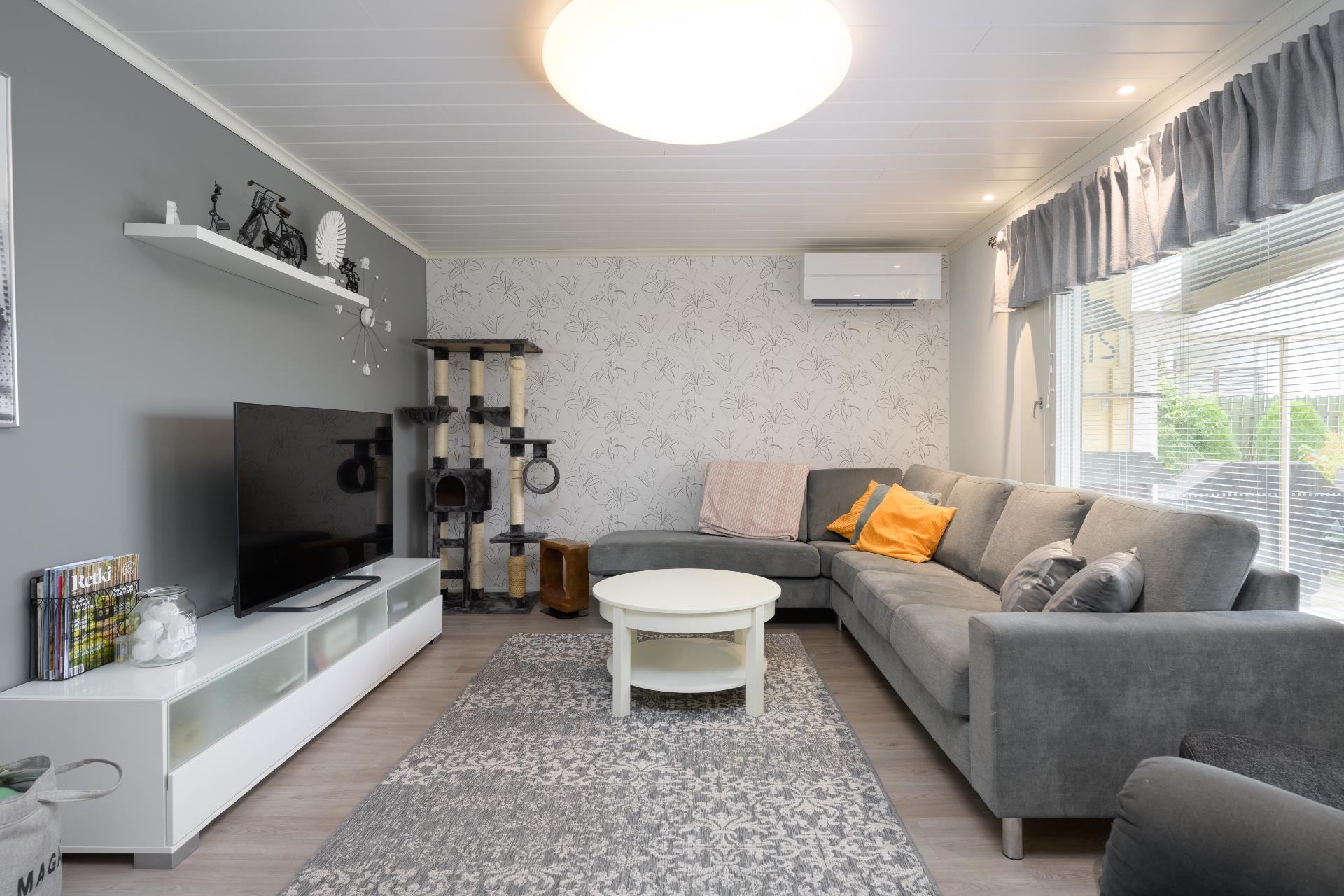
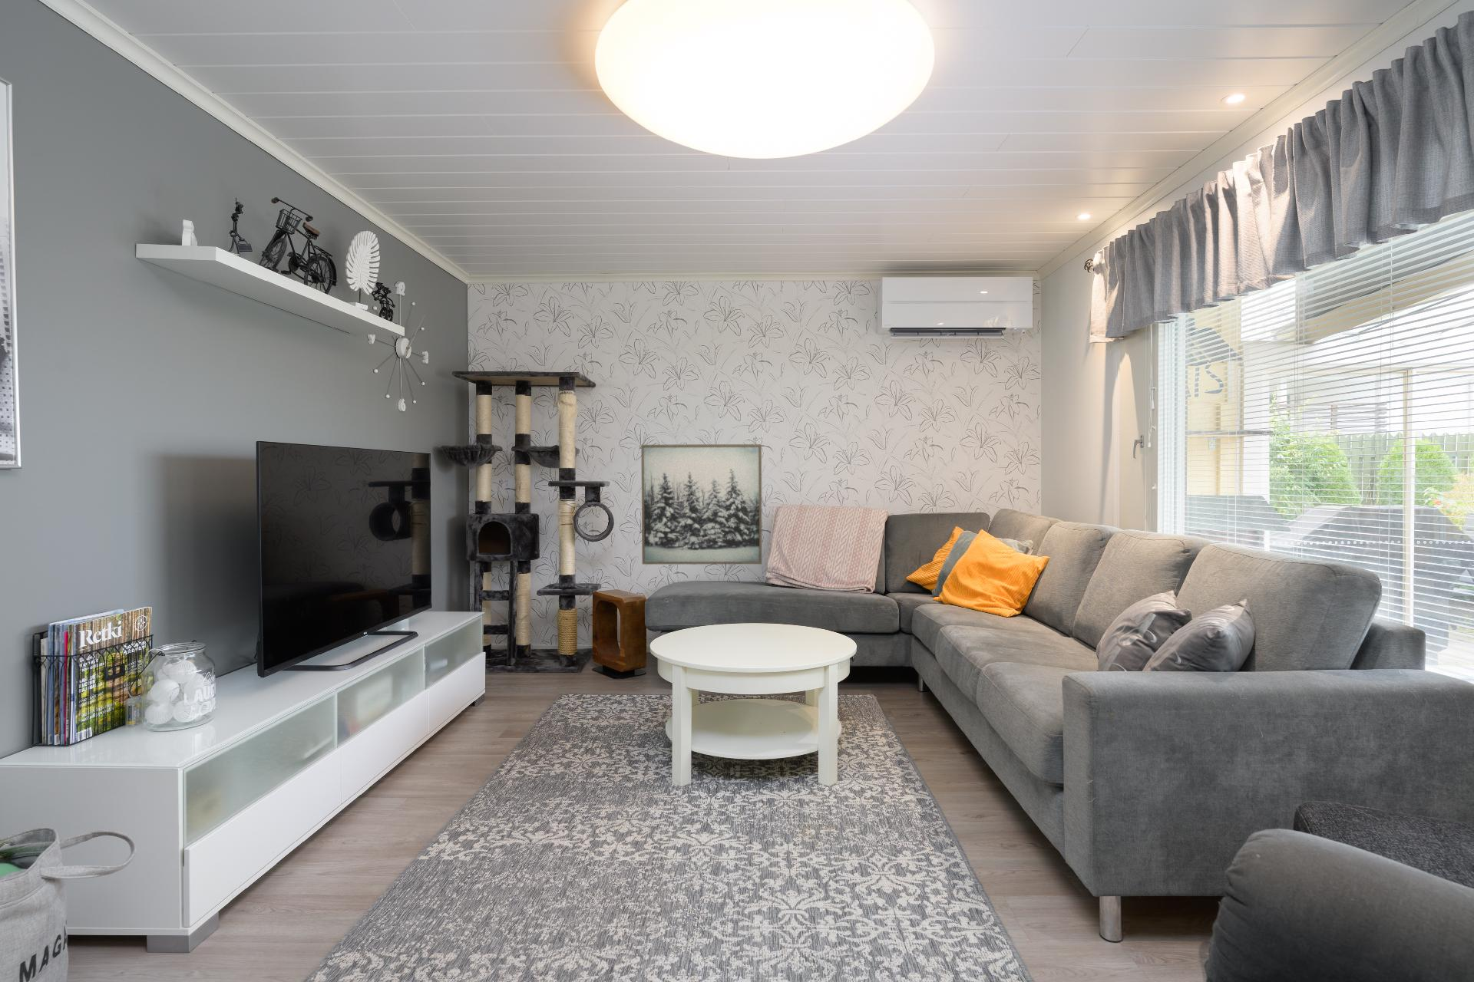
+ wall art [640,444,762,566]
